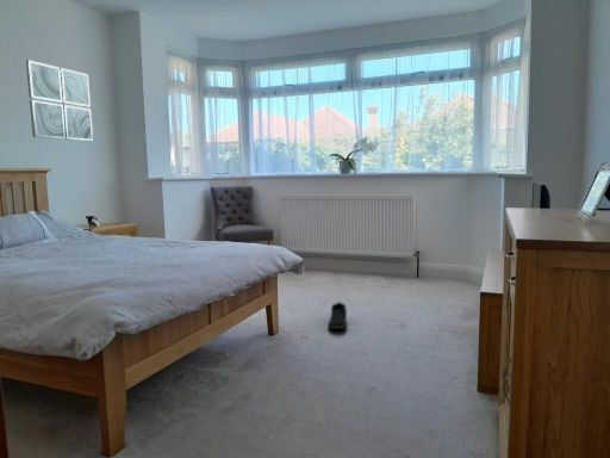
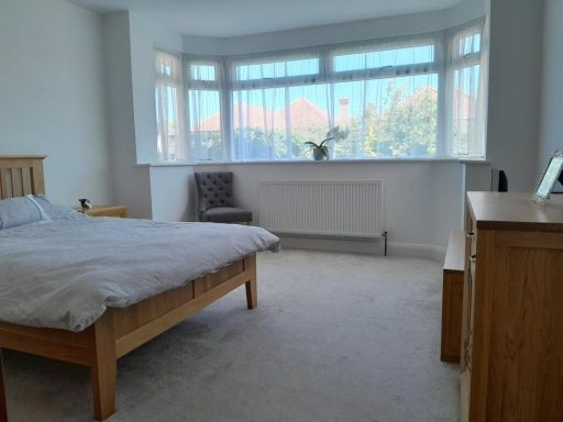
- shoe [326,301,348,330]
- wall art [25,58,94,142]
